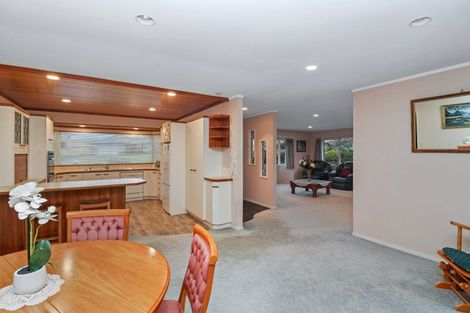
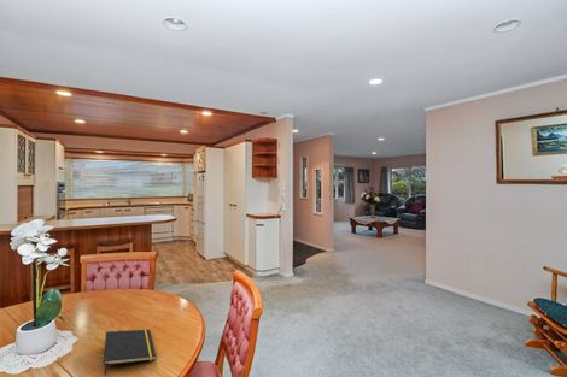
+ notepad [103,329,157,377]
